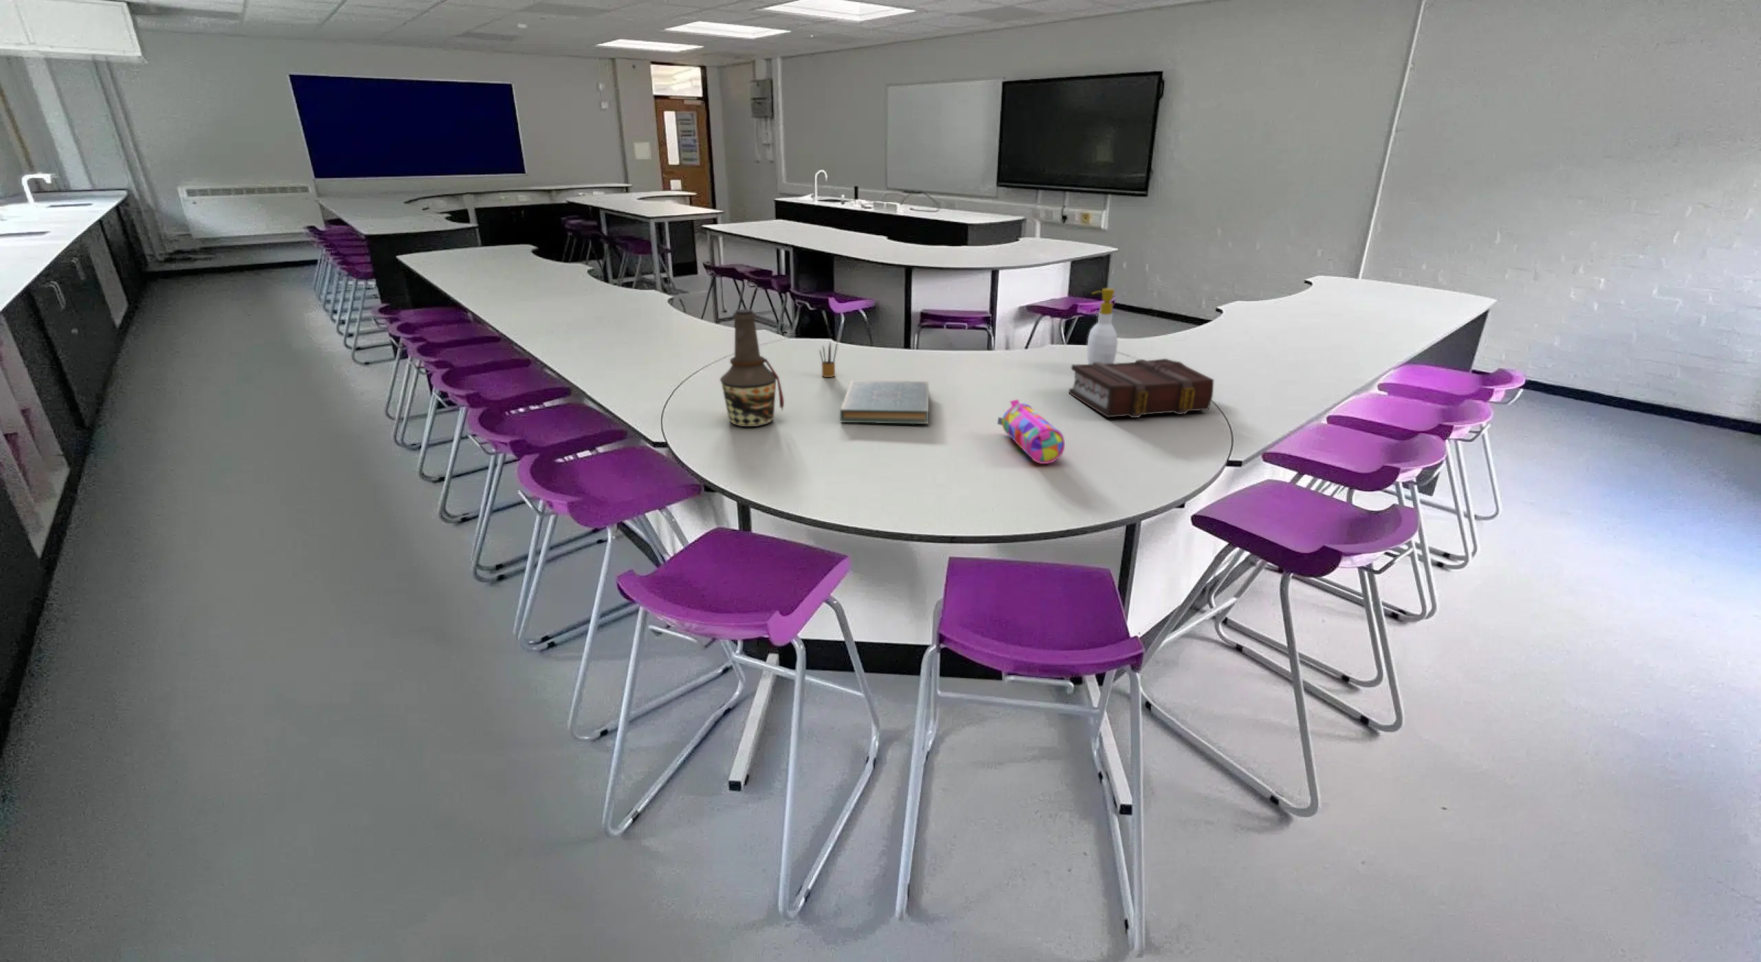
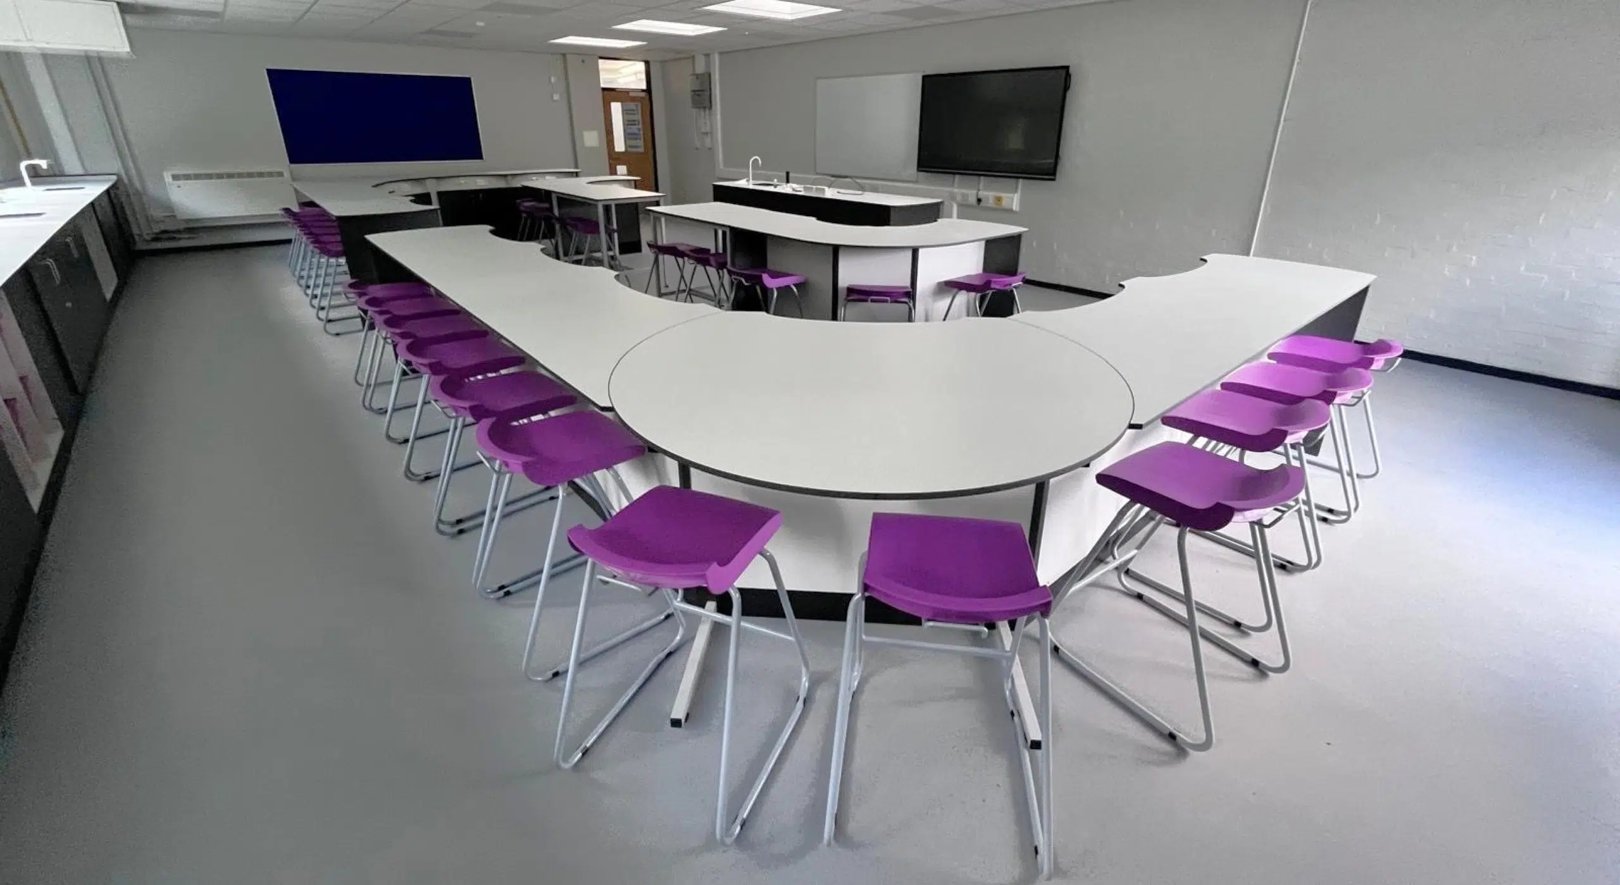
- book [1068,358,1214,418]
- pencil case [997,398,1066,464]
- bottle [719,308,785,428]
- book [840,379,930,424]
- pencil box [818,341,838,378]
- soap bottle [1086,288,1118,364]
